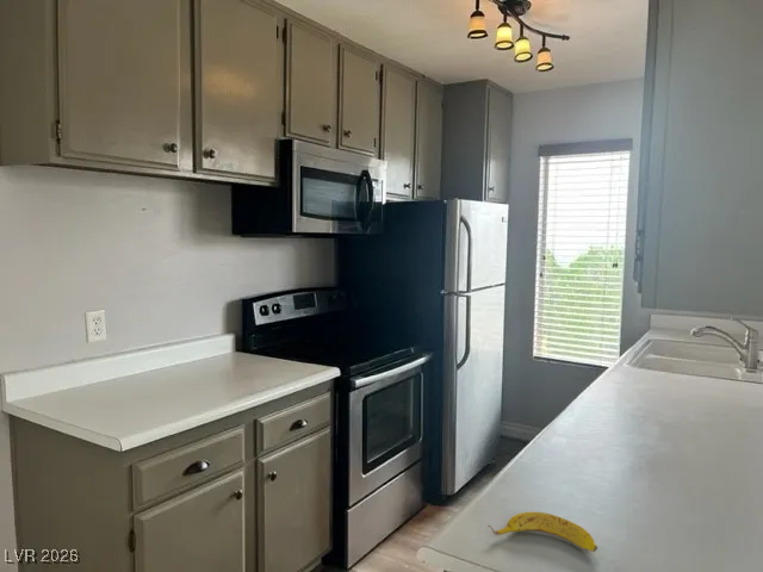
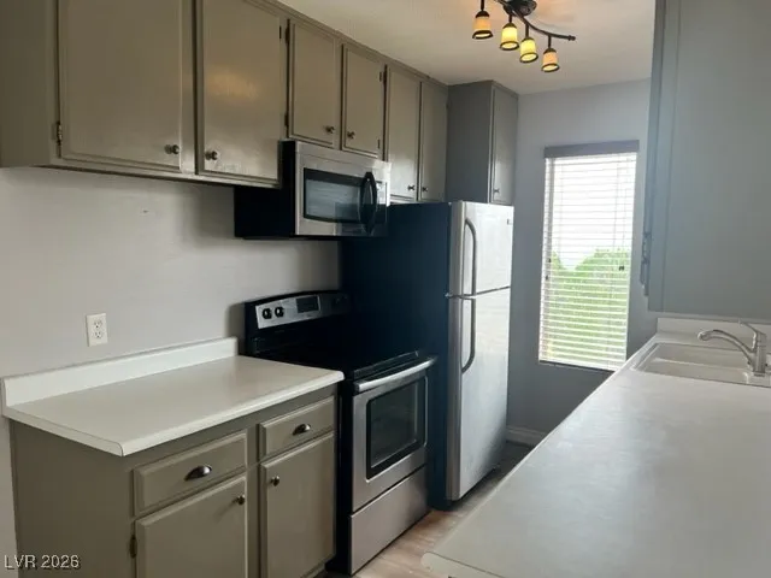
- banana [486,511,598,553]
